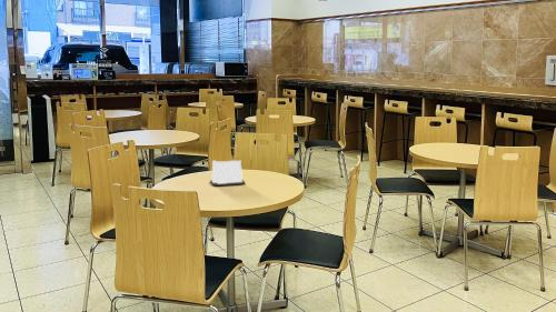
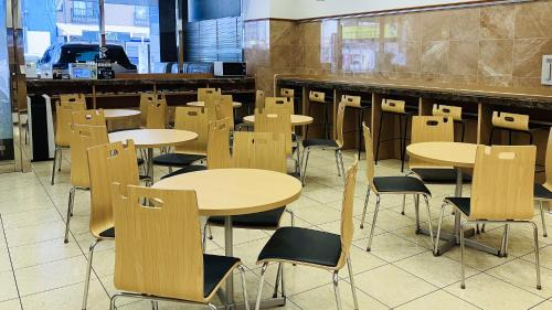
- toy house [209,160,246,187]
